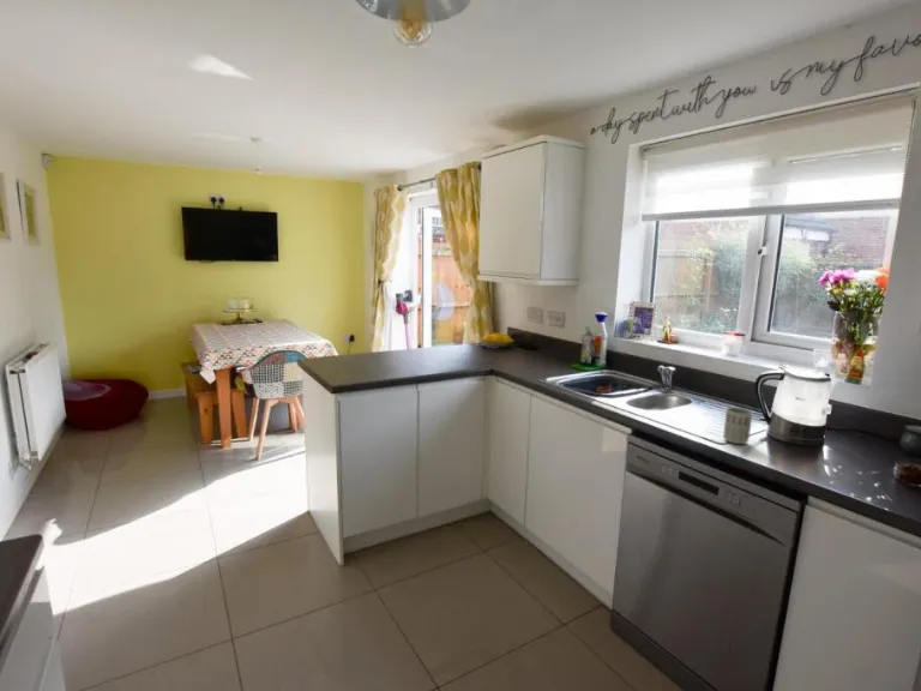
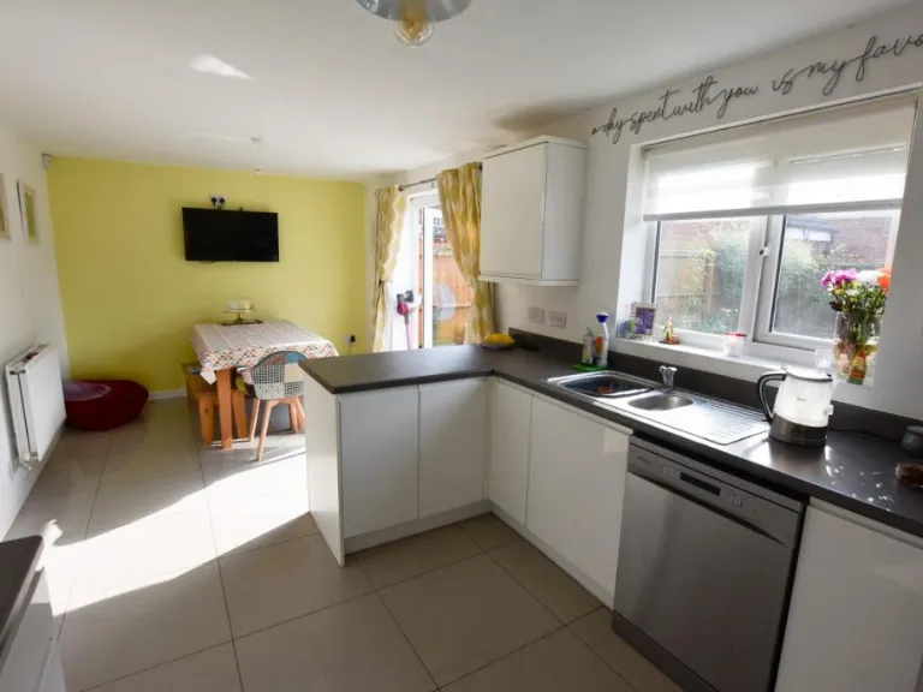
- cup [722,407,753,445]
